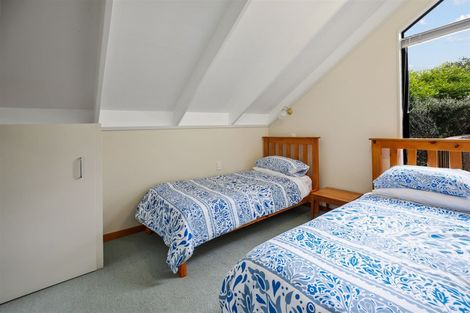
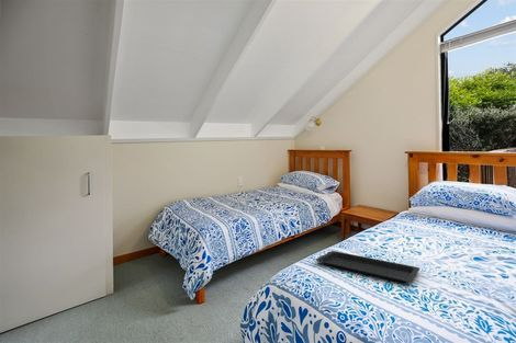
+ serving tray [315,250,422,284]
